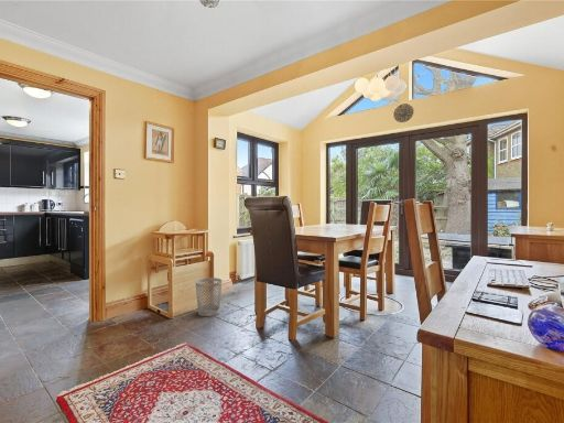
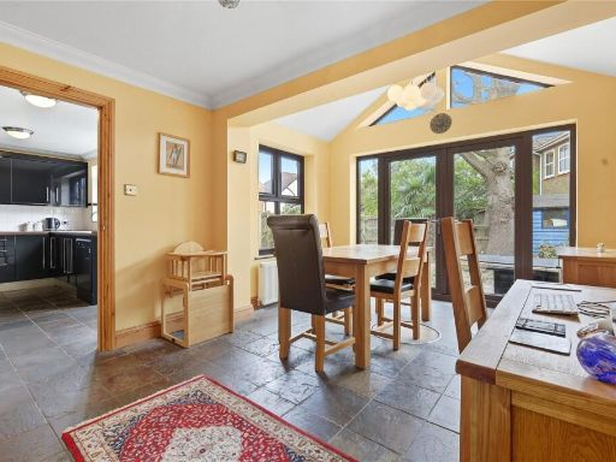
- wastebasket [194,276,223,317]
